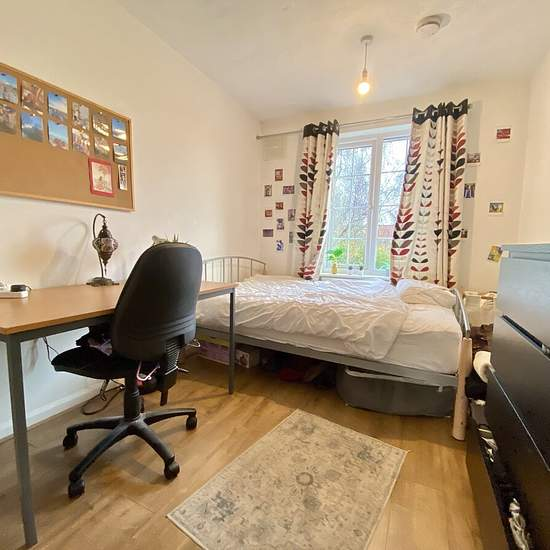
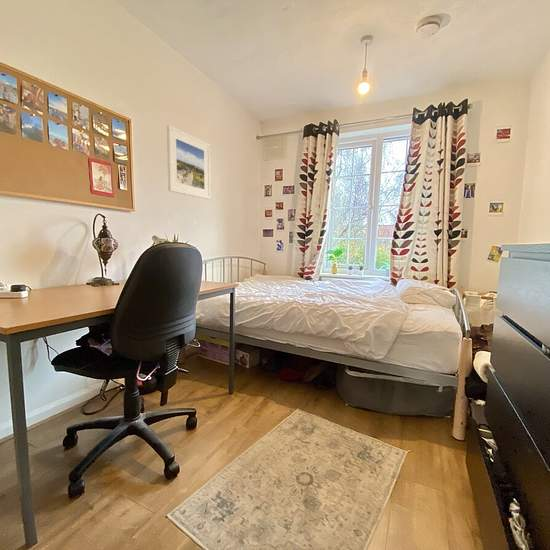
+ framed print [166,124,211,200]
